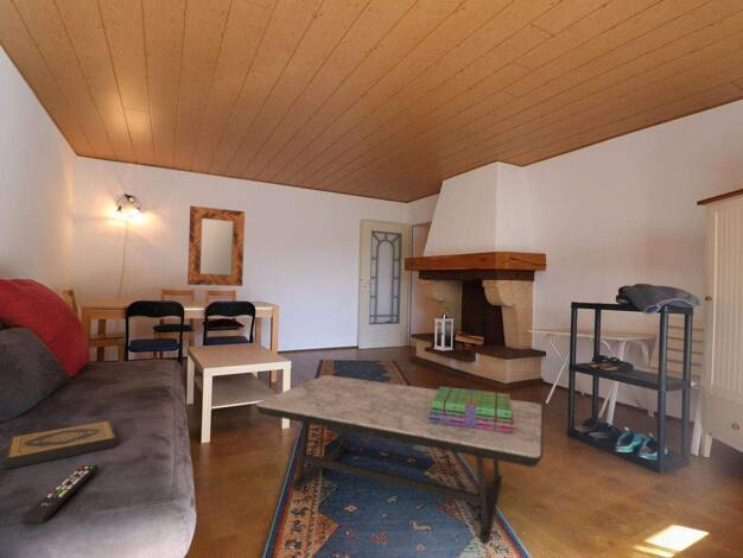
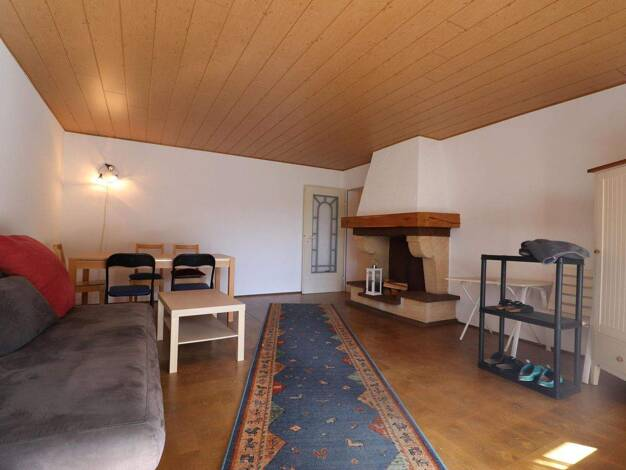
- hardback book [4,419,118,470]
- coffee table [254,374,544,545]
- home mirror [186,204,246,287]
- stack of books [430,386,515,433]
- remote control [20,464,100,526]
